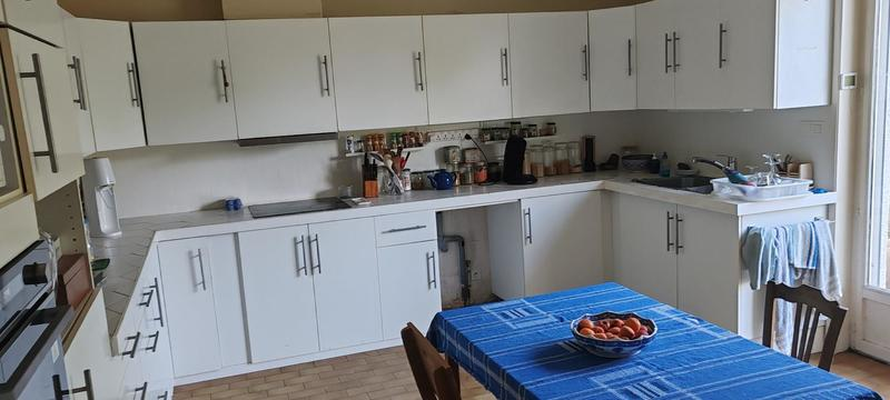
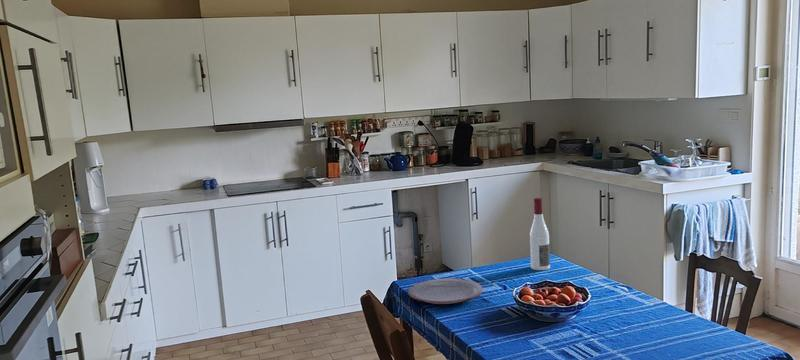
+ alcohol [529,197,551,271]
+ plate [407,277,484,305]
